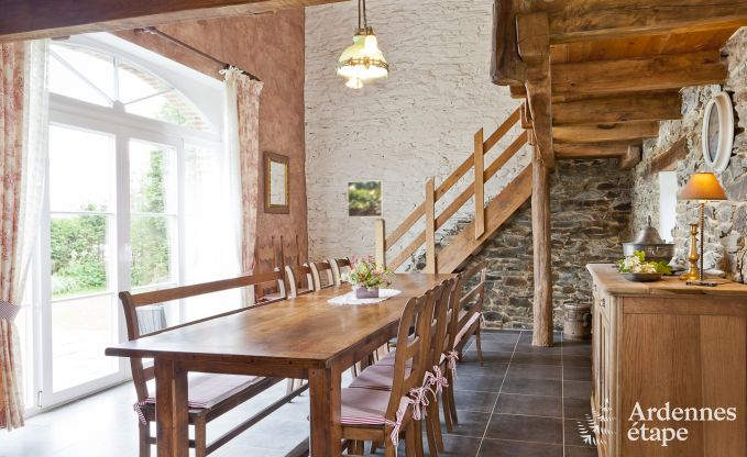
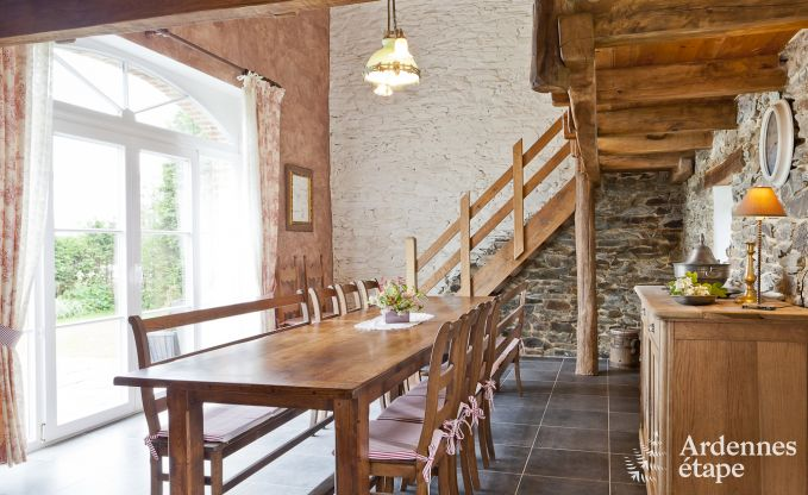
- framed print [347,180,384,219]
